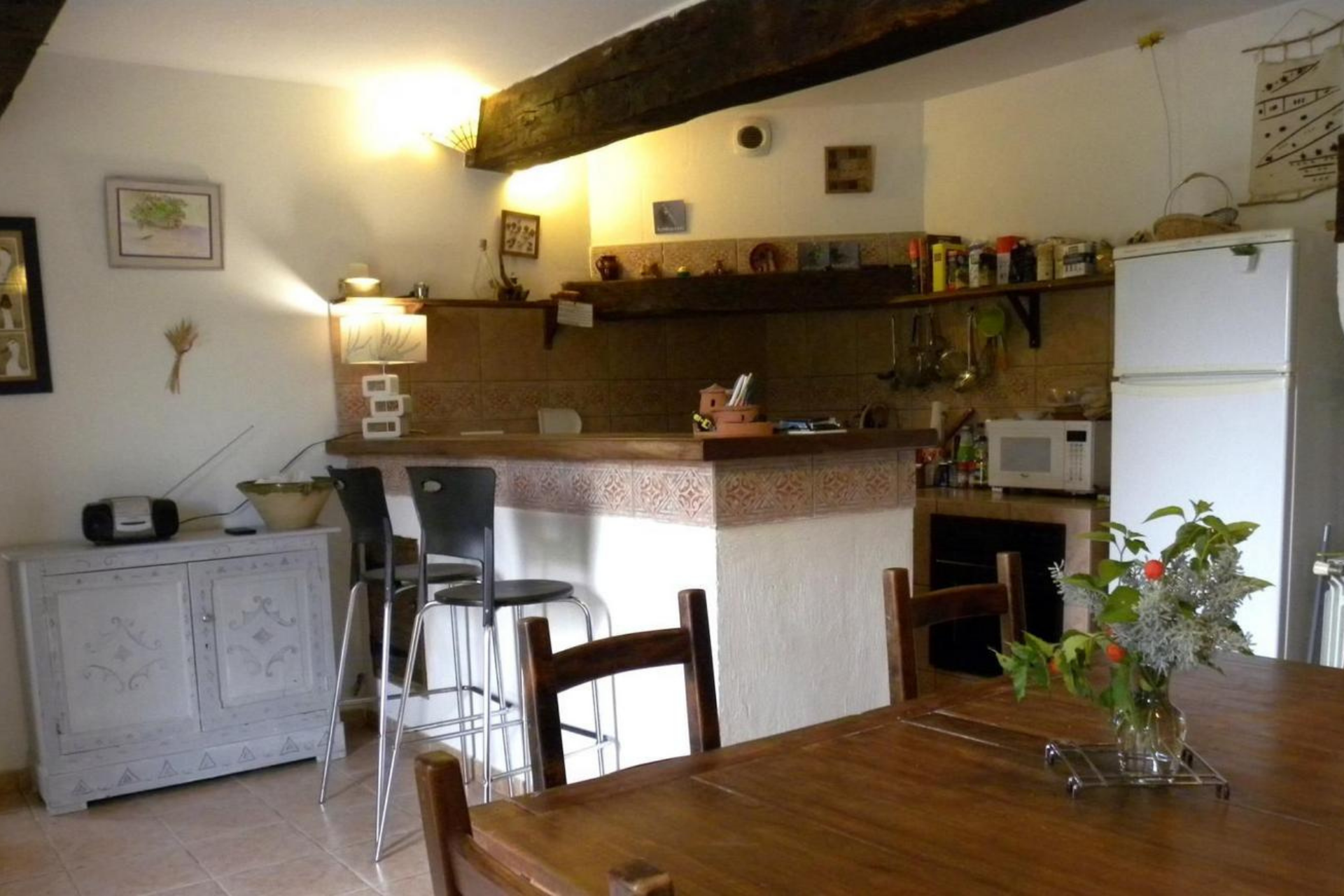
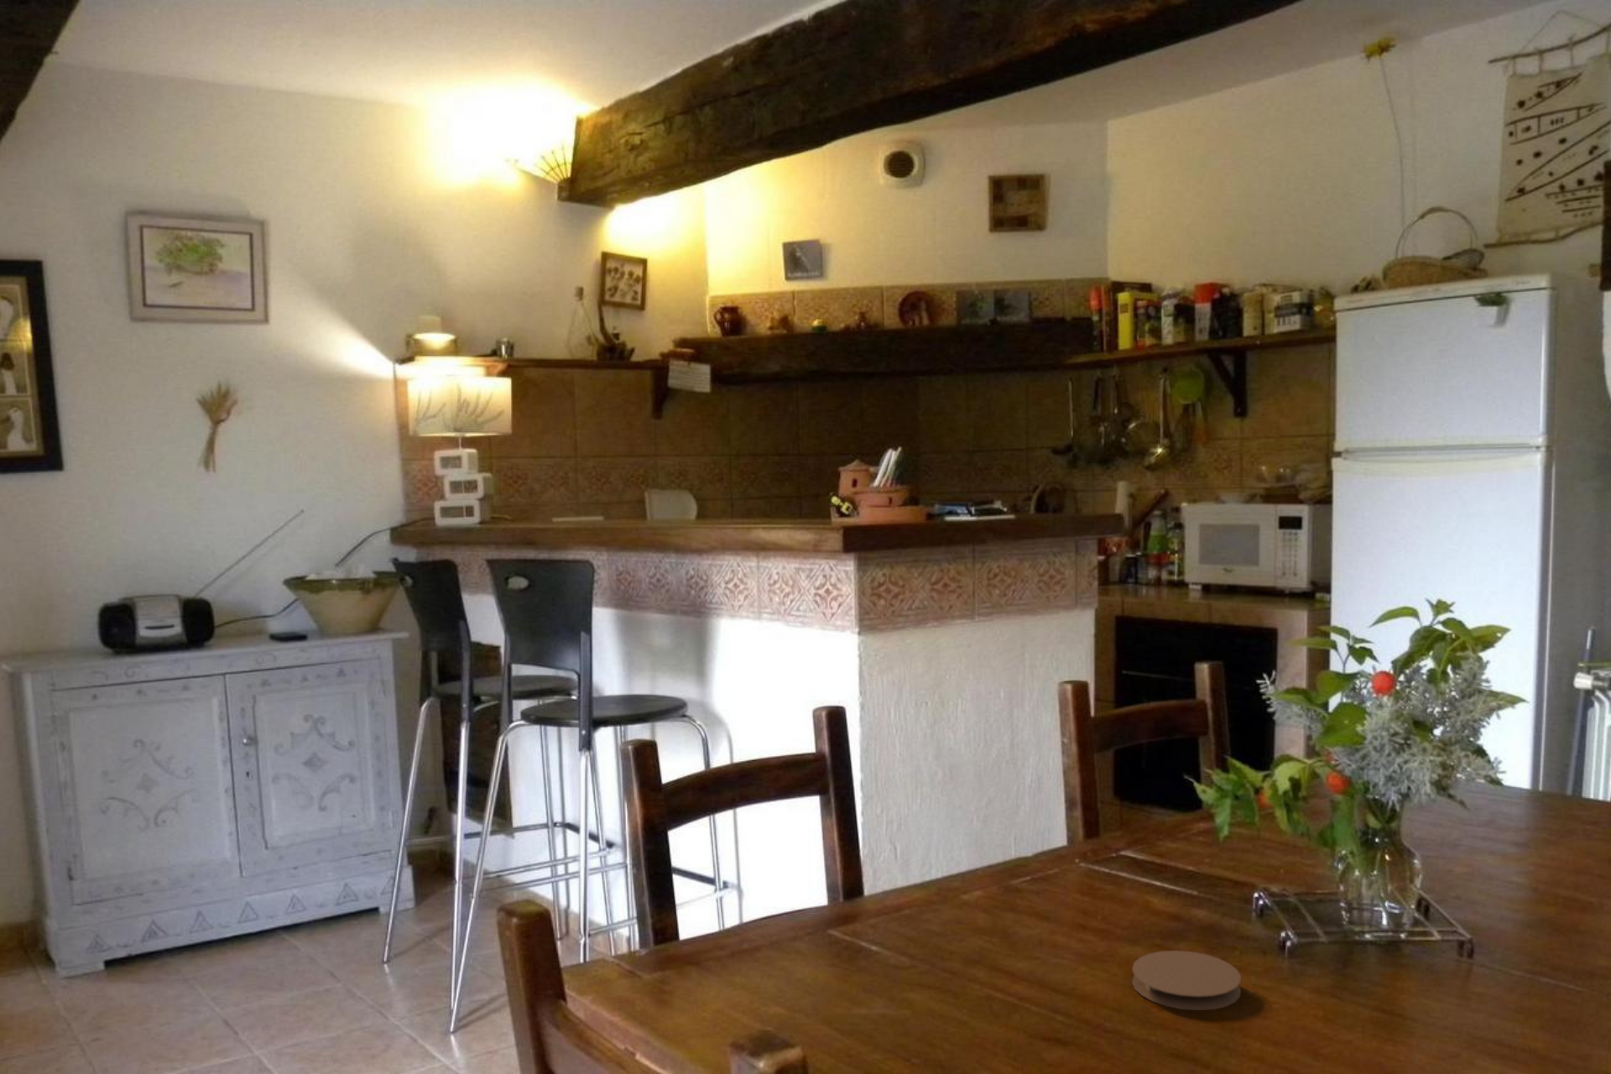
+ coaster [1132,949,1242,1012]
